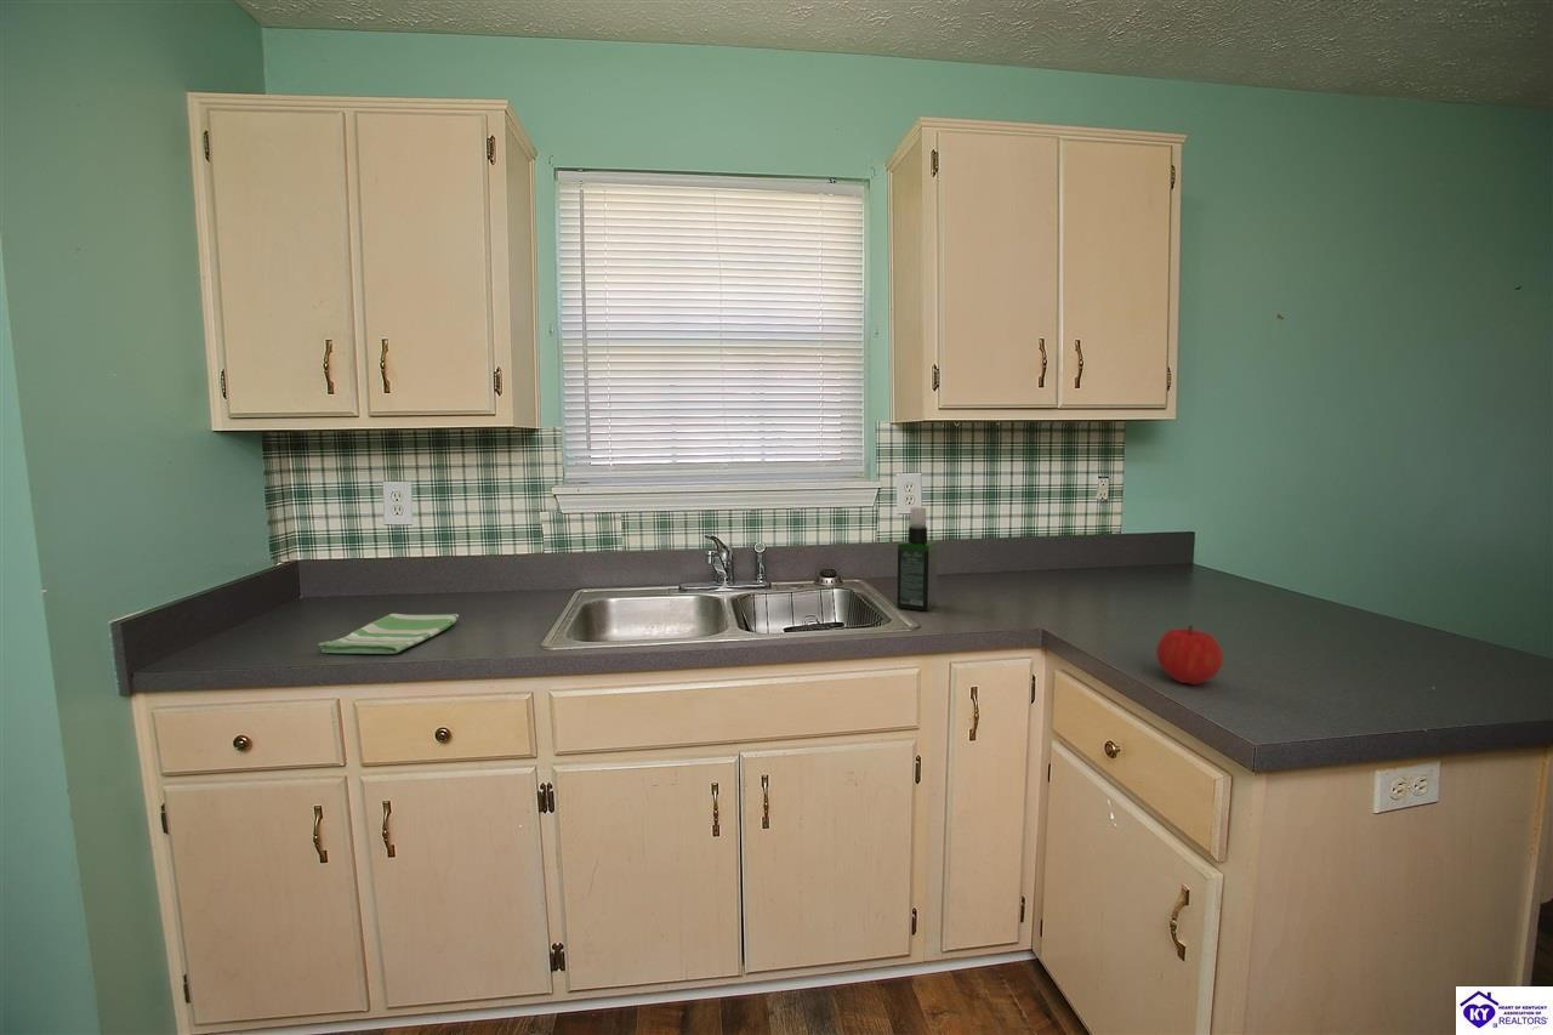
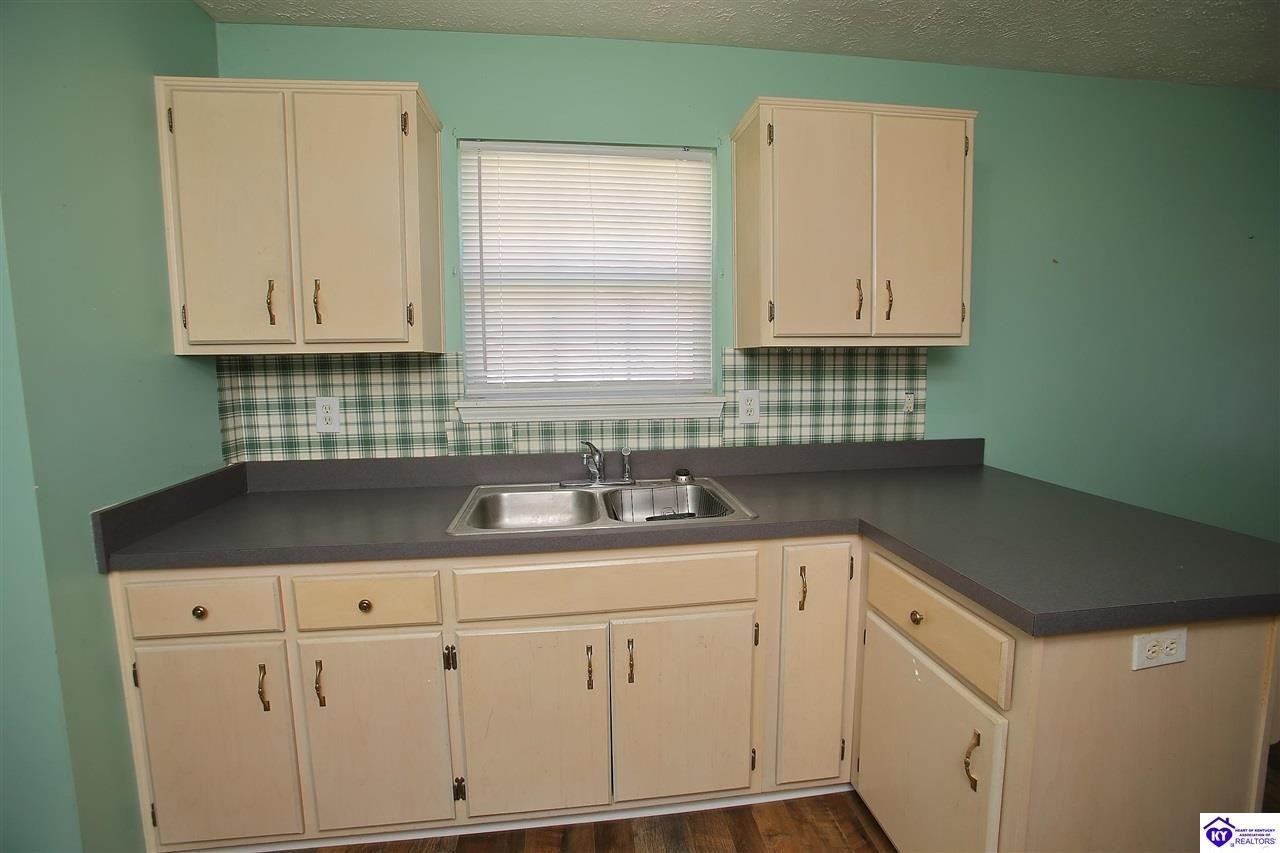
- dish towel [317,613,460,655]
- spray bottle [895,506,939,613]
- fruit [1155,625,1224,686]
